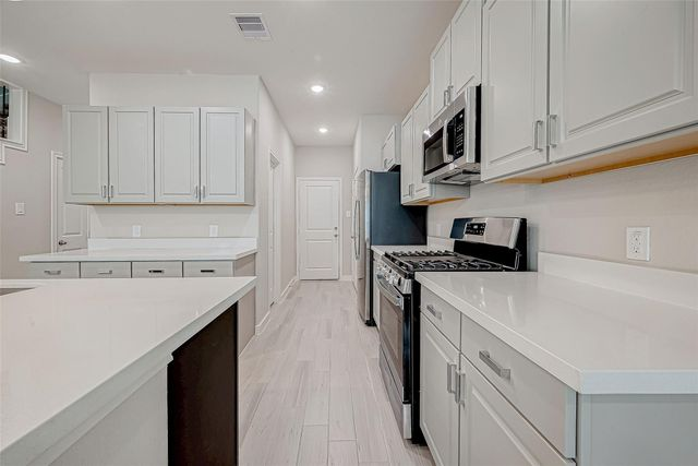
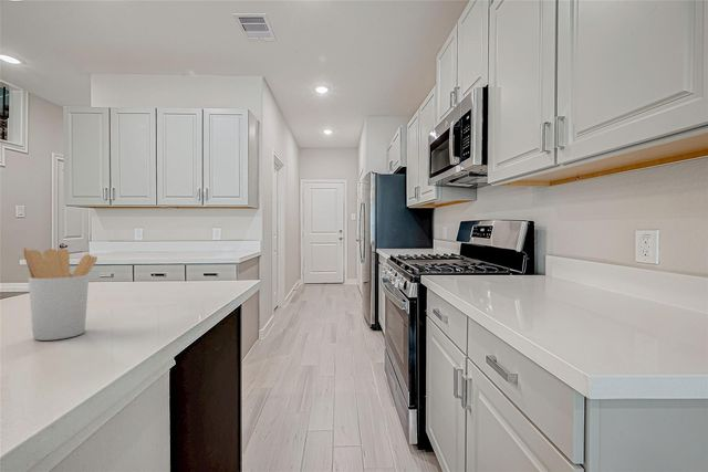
+ utensil holder [22,247,98,342]
